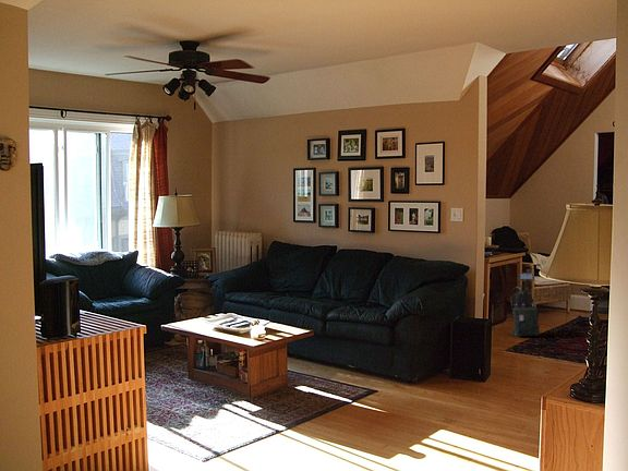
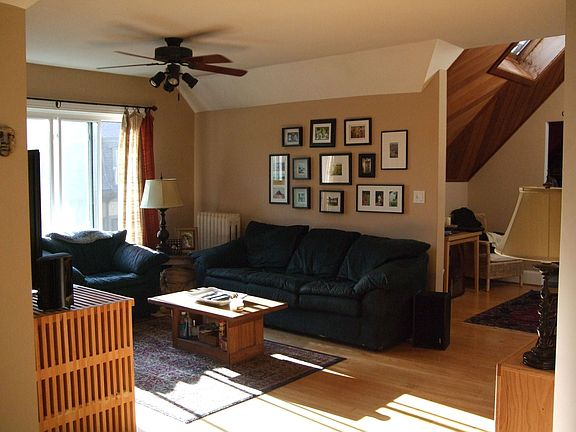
- vacuum cleaner [510,268,541,338]
